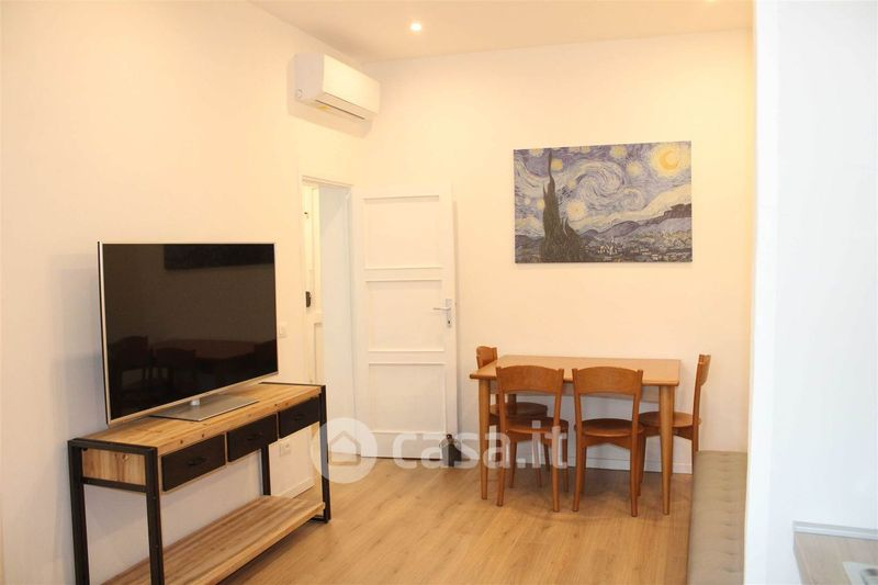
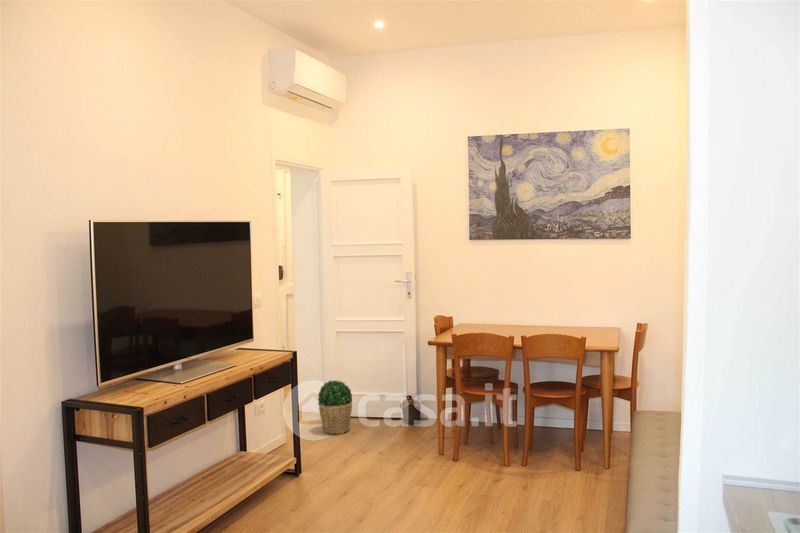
+ potted plant [317,379,353,435]
